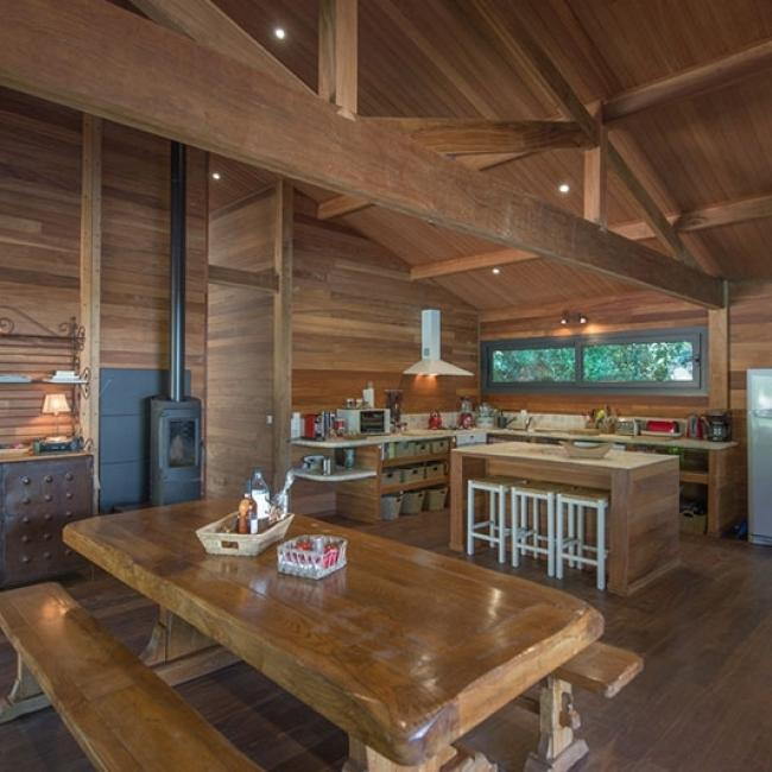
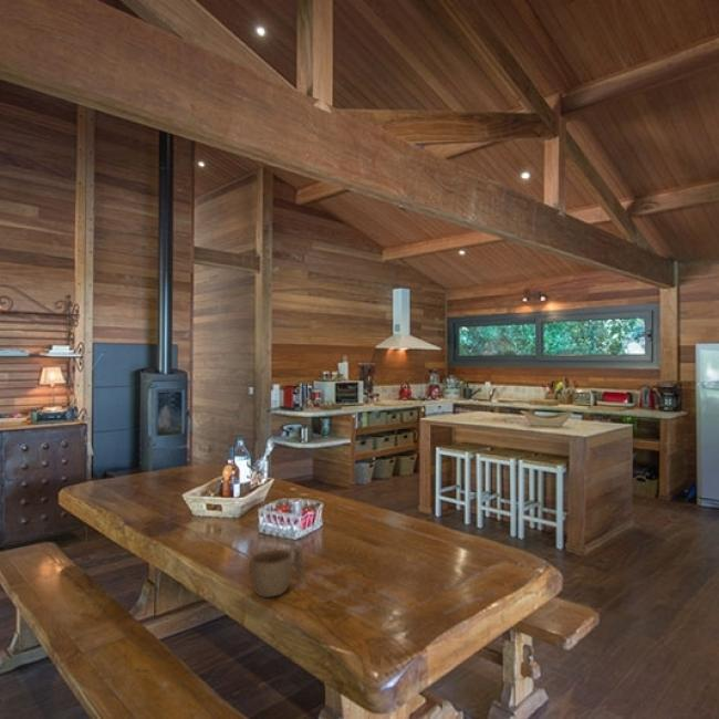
+ cup [248,544,306,598]
